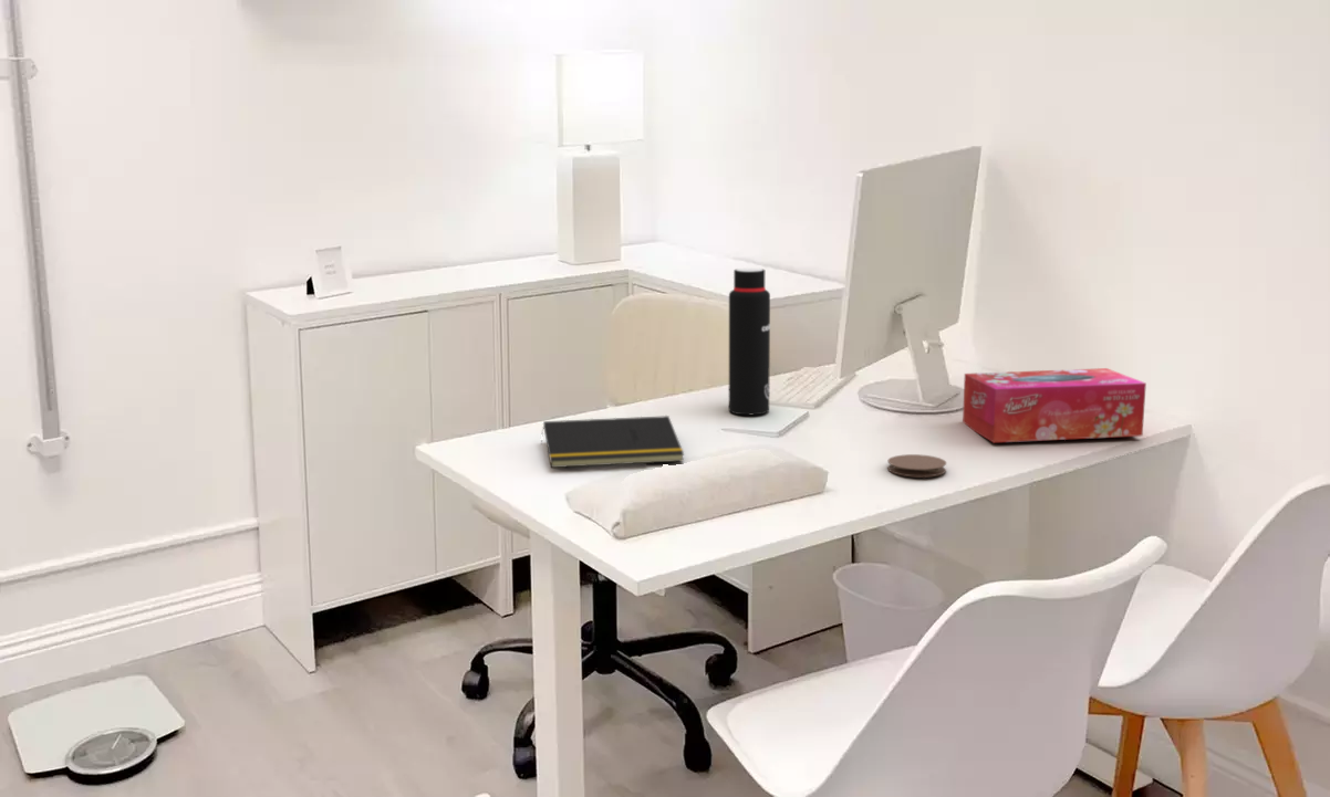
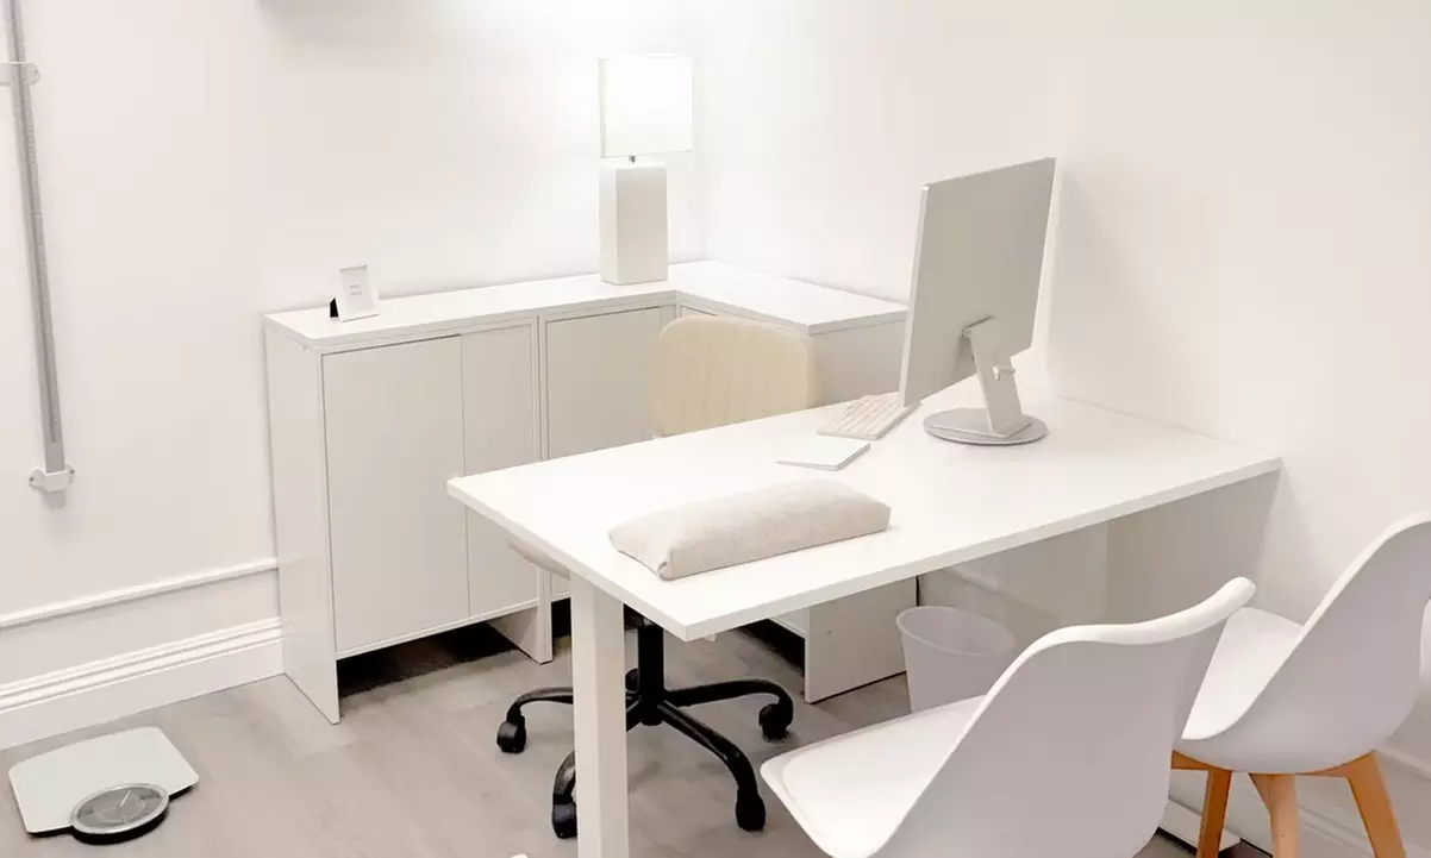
- notepad [540,415,685,469]
- tissue box [962,367,1147,443]
- water bottle [728,268,771,416]
- coaster [886,453,947,479]
